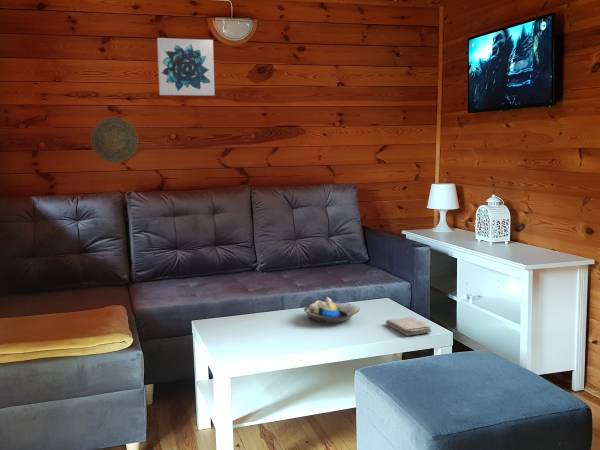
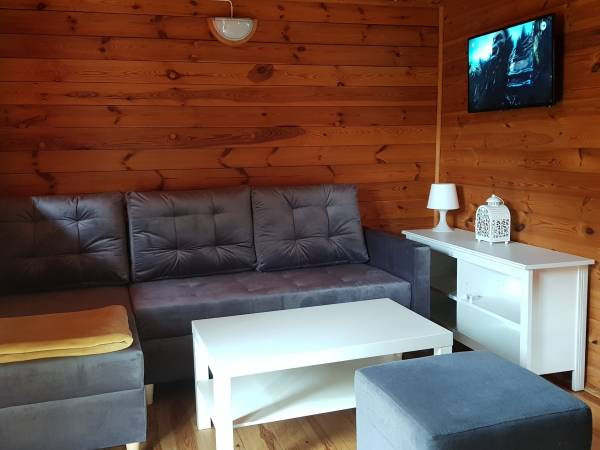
- washcloth [385,316,432,336]
- decorative bowl [303,296,360,324]
- decorative plate [90,116,139,164]
- wall art [156,37,216,97]
